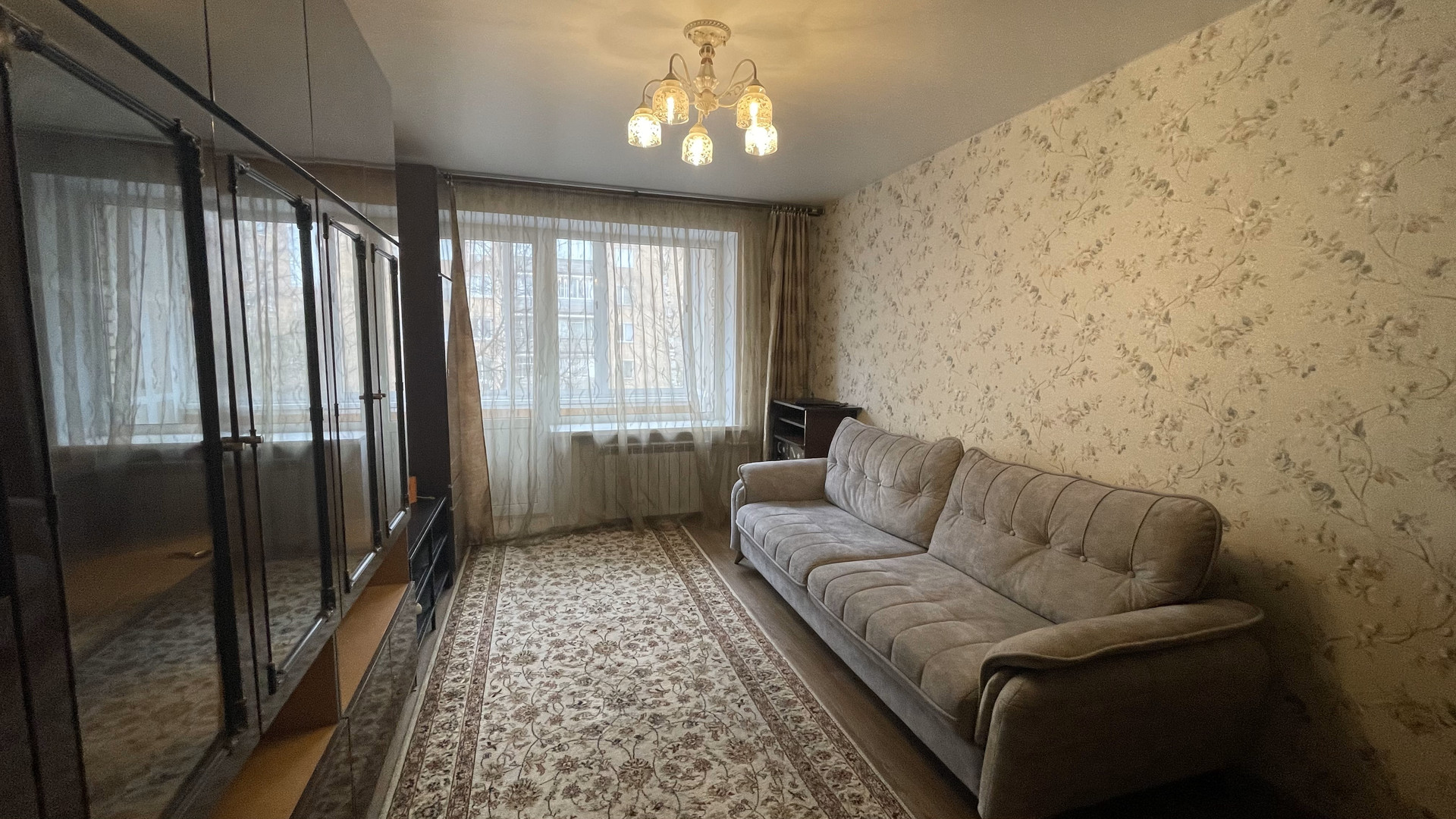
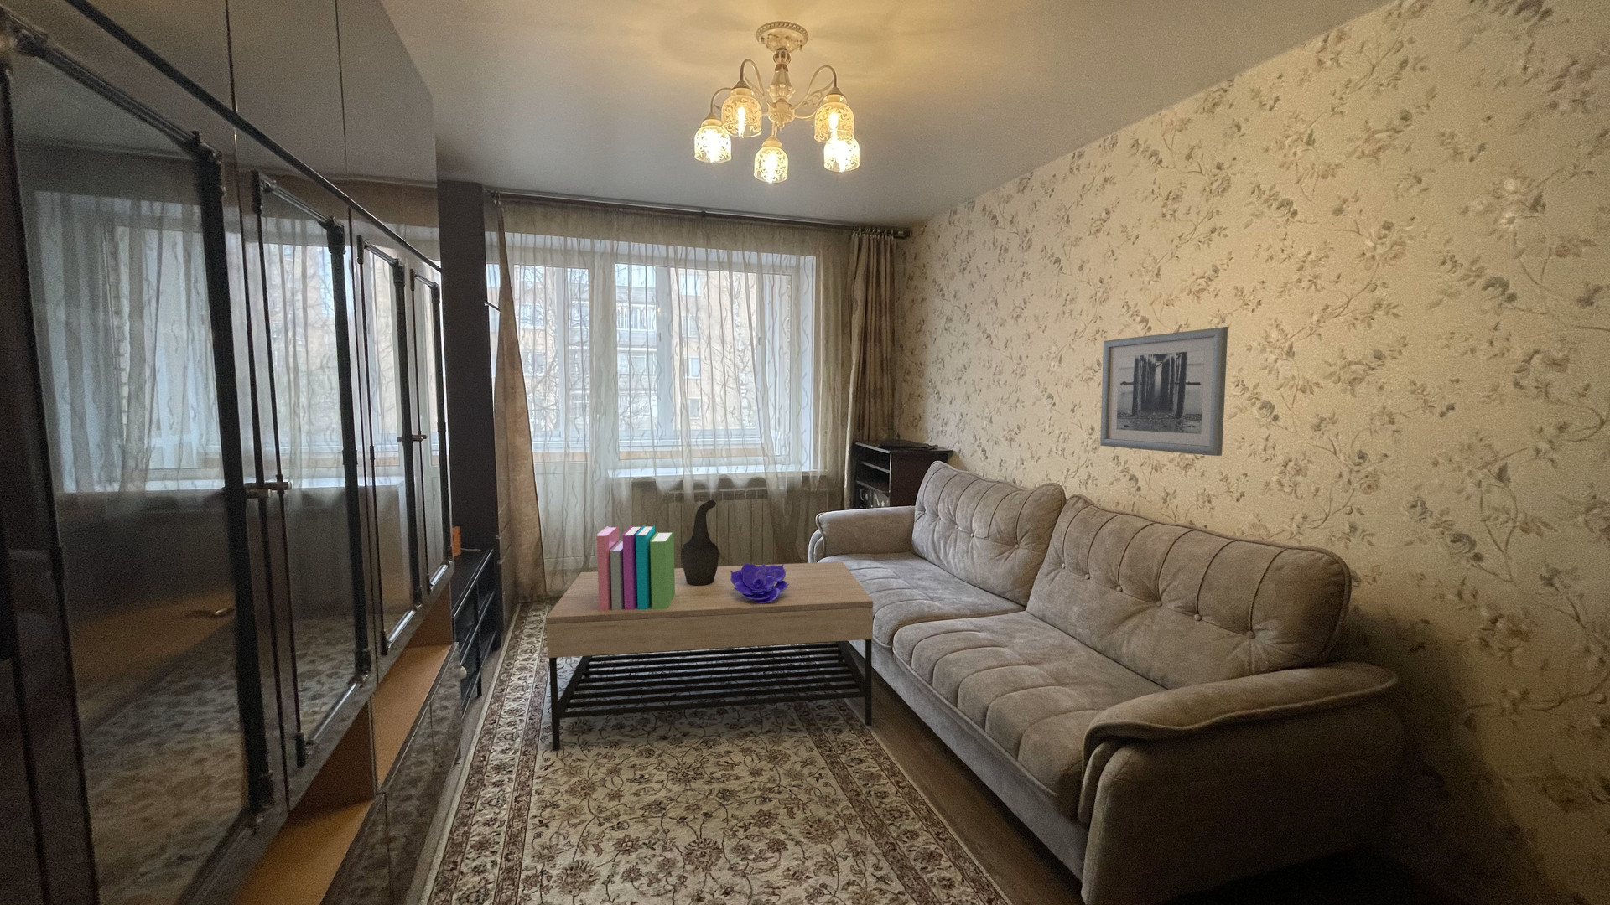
+ wall art [1099,326,1229,456]
+ books [596,525,675,611]
+ decorative vase [680,499,720,586]
+ decorative bowl [731,561,788,603]
+ coffee table [545,560,874,750]
